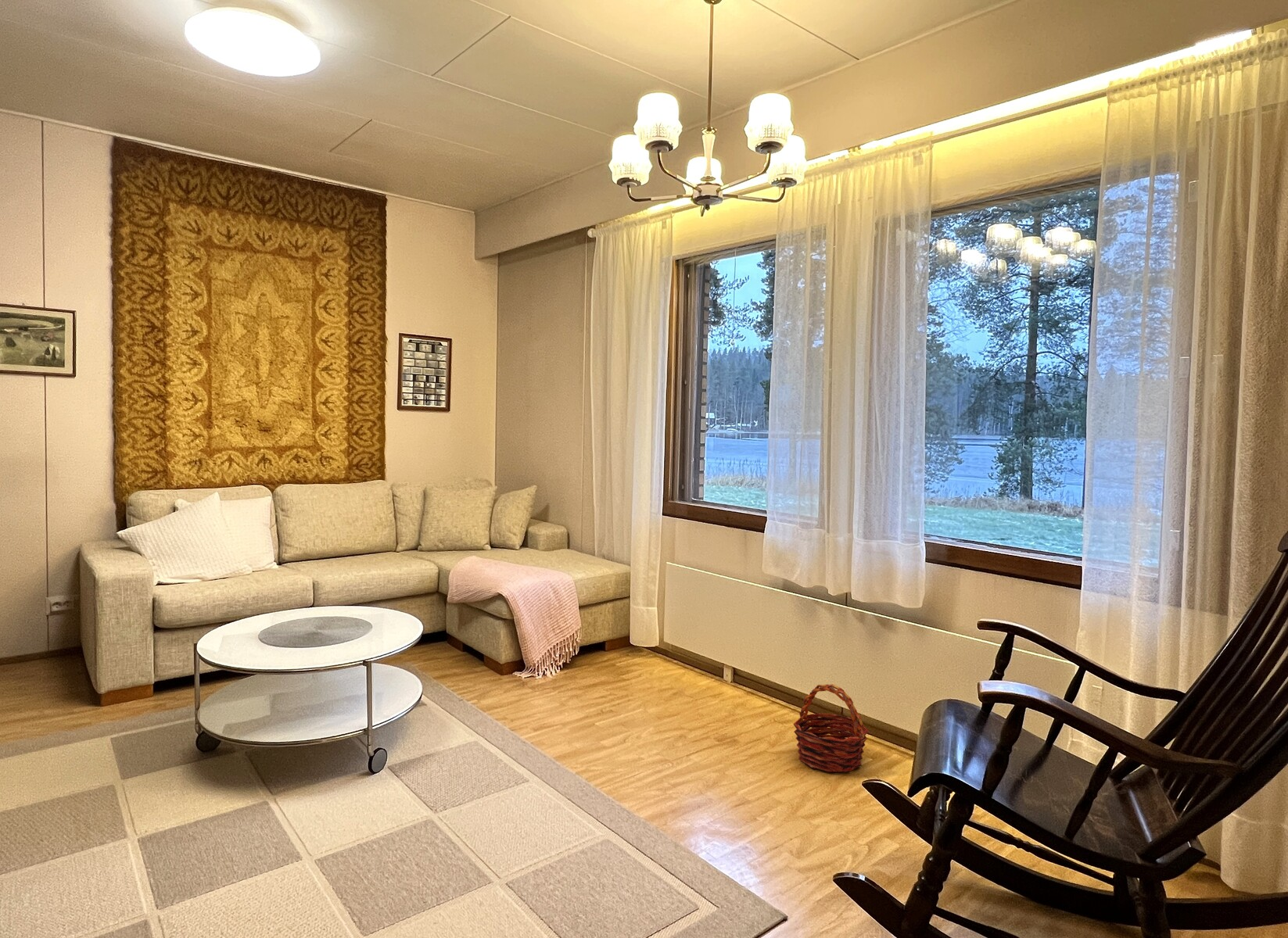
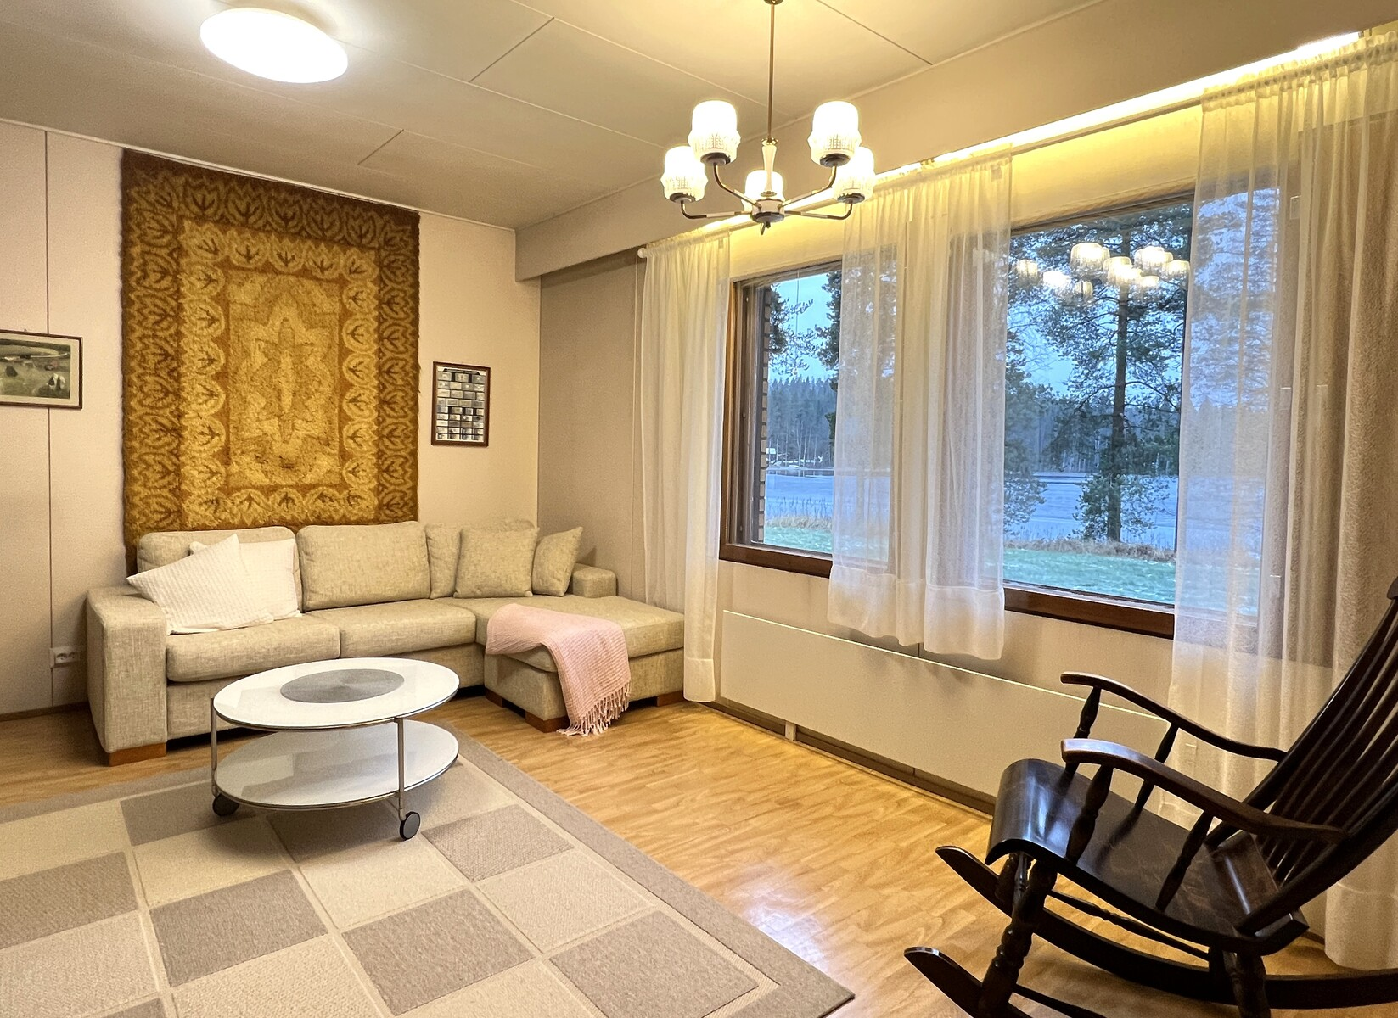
- basket [793,683,869,773]
